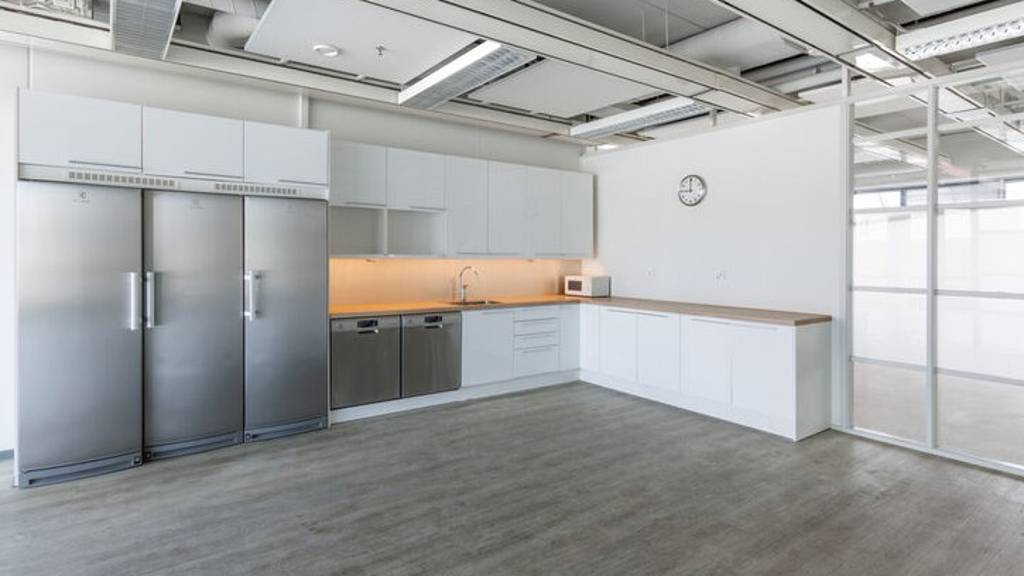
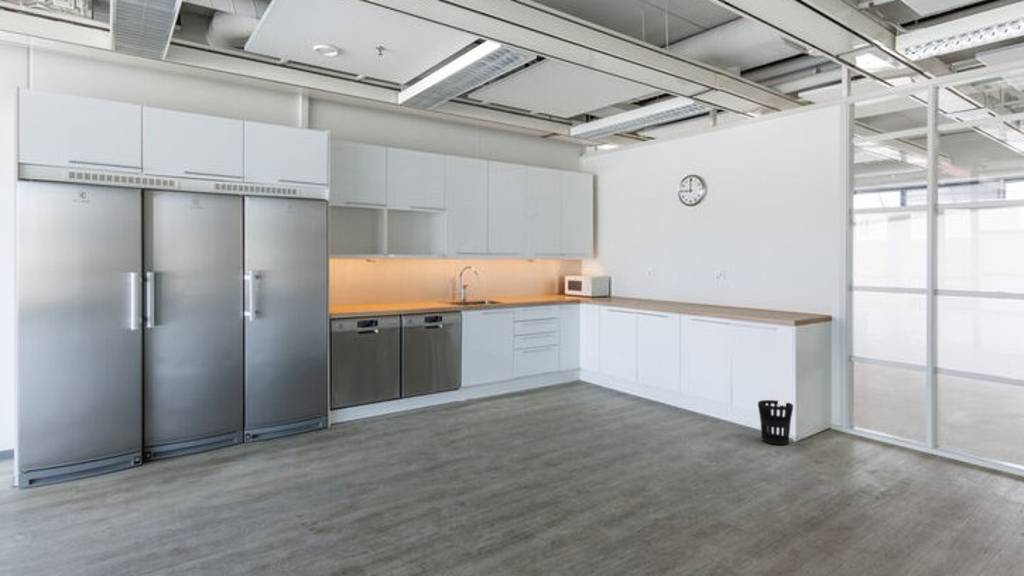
+ wastebasket [757,399,794,446]
